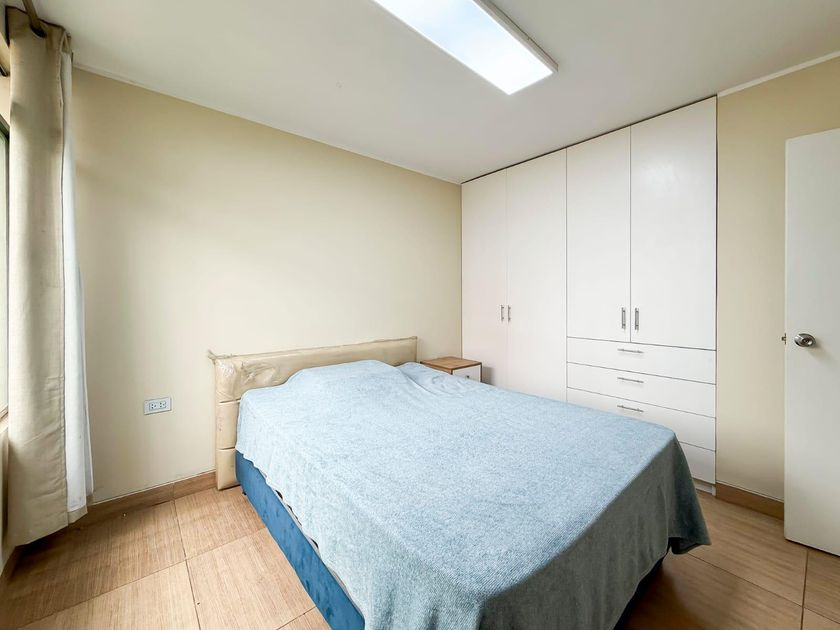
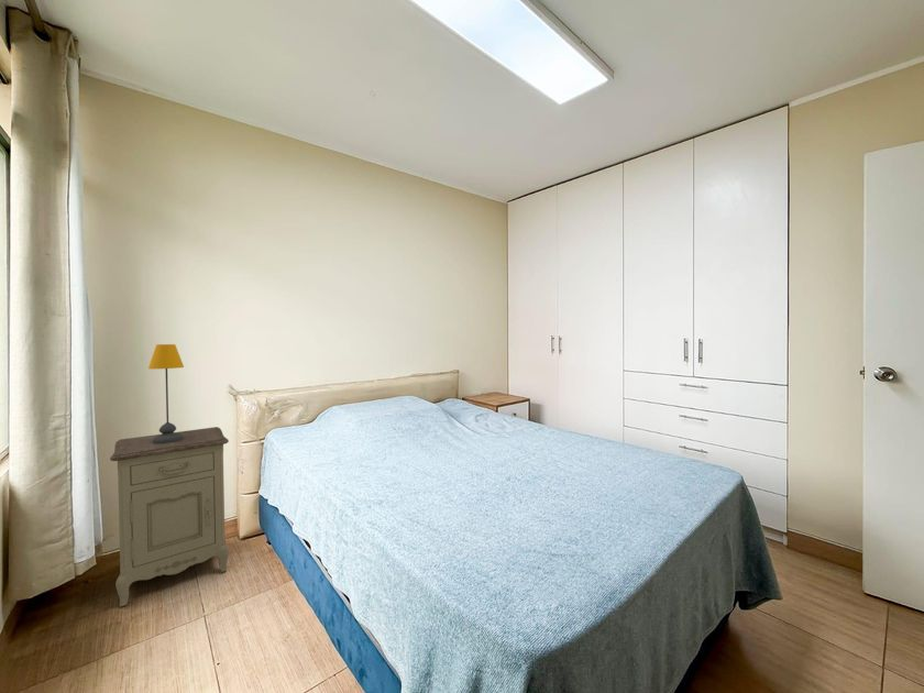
+ table lamp [147,343,185,443]
+ nightstand [109,426,230,607]
